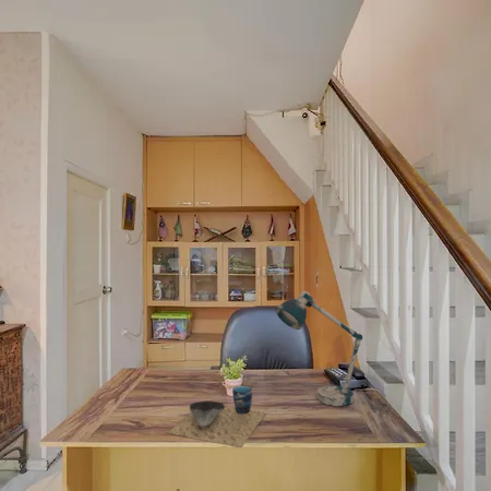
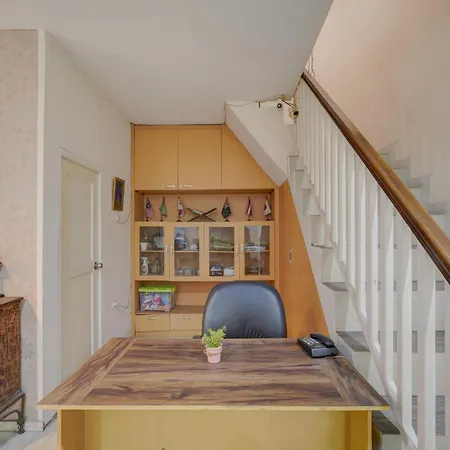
- cup [167,385,267,448]
- desk lamp [275,290,363,407]
